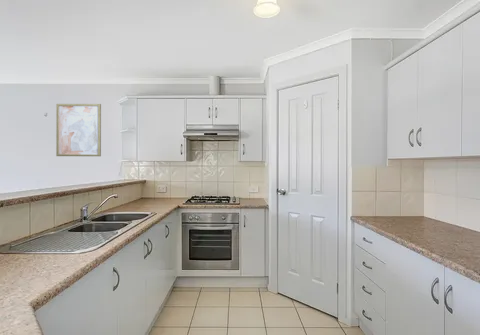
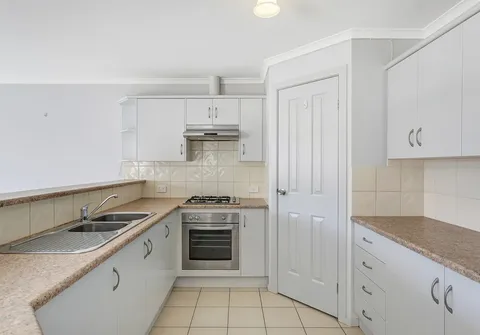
- wall art [55,103,102,157]
